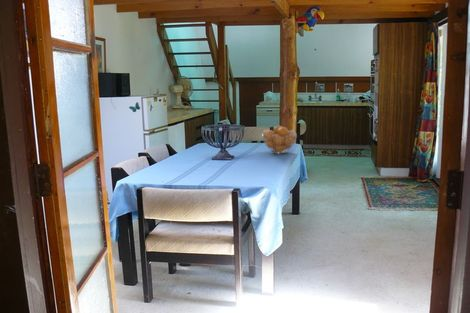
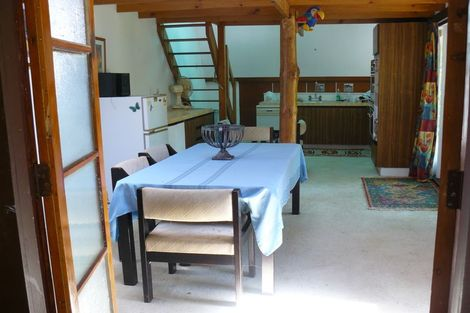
- fruit basket [261,125,298,154]
